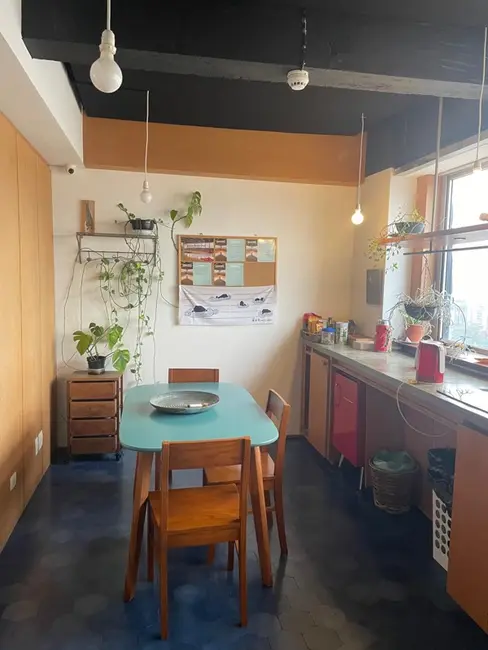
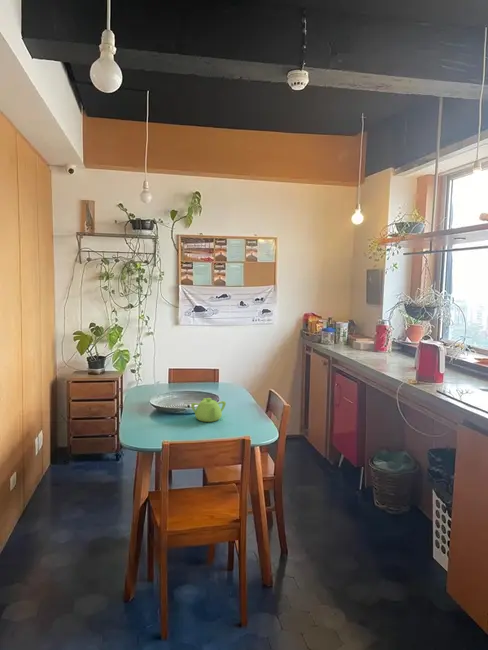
+ teapot [190,397,227,423]
